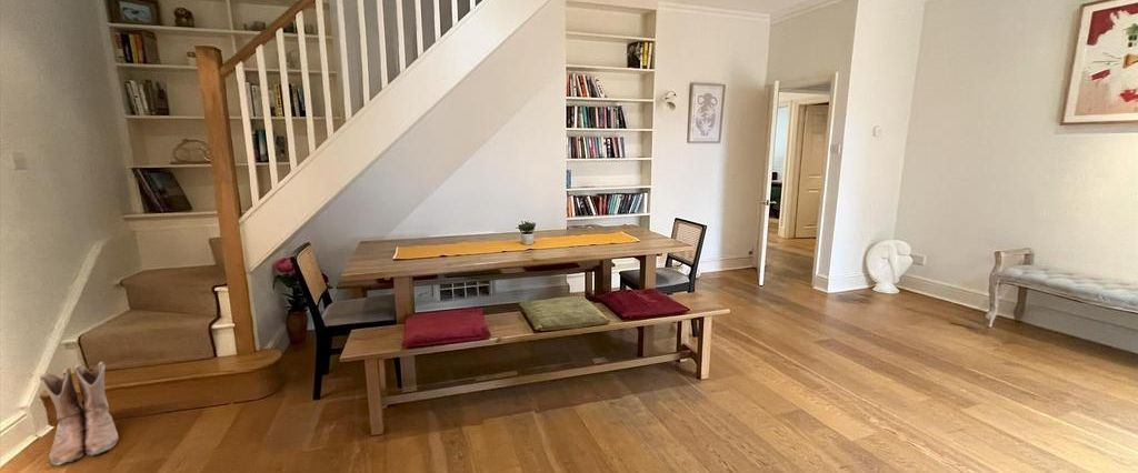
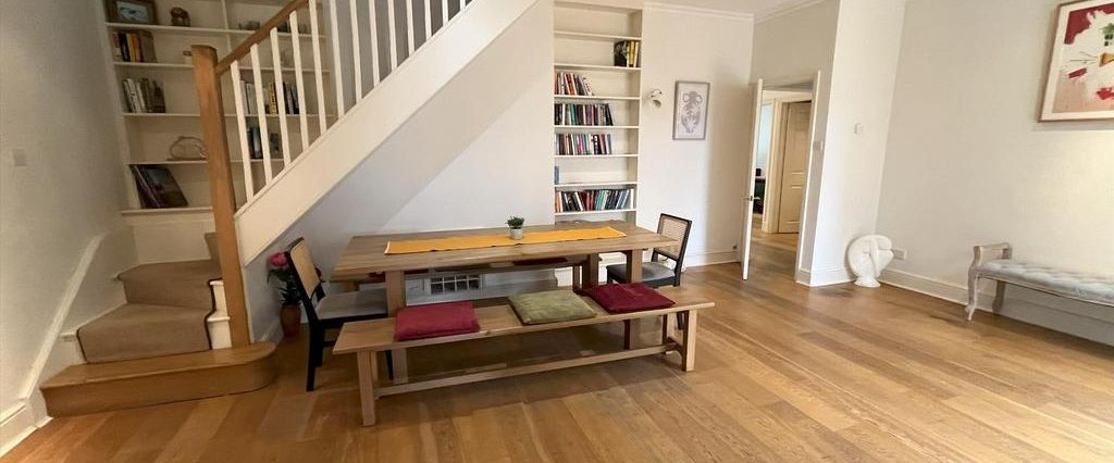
- boots [39,361,120,466]
